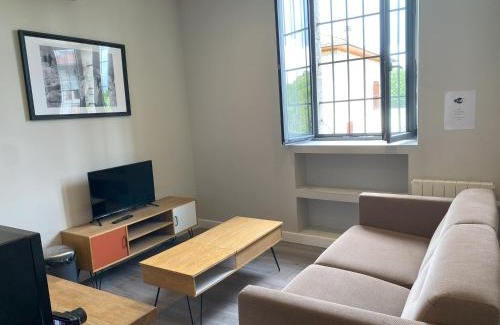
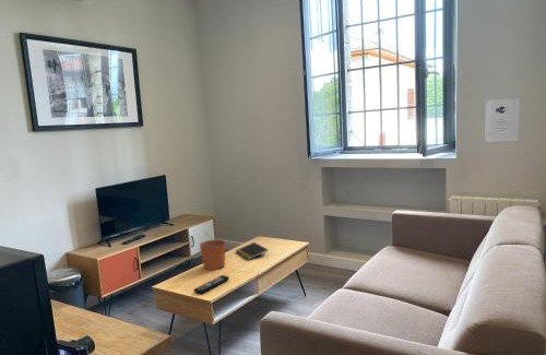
+ notepad [235,241,270,261]
+ remote control [193,274,230,295]
+ plant pot [199,232,226,271]
